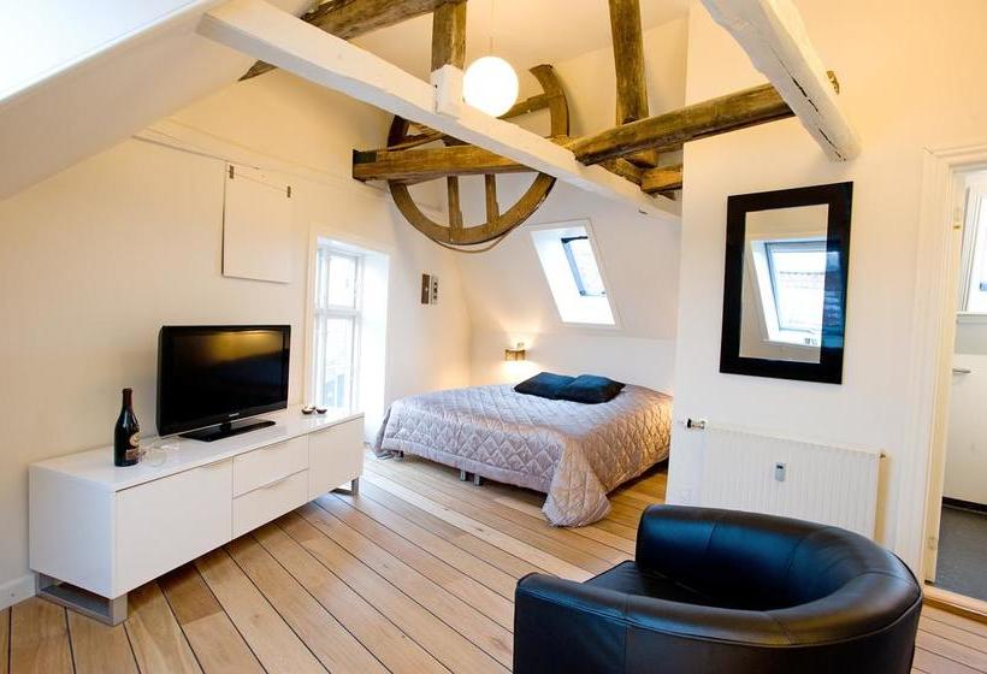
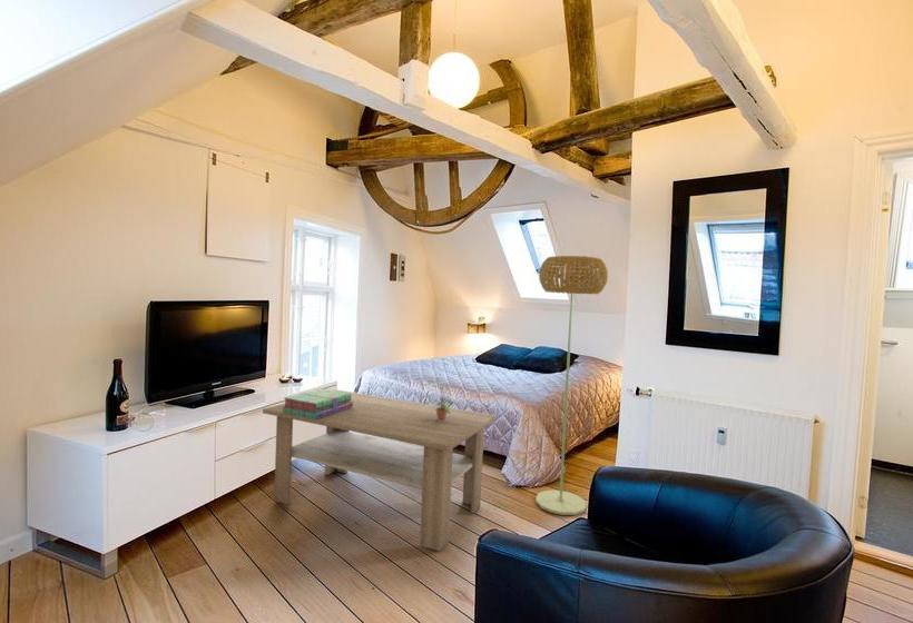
+ stack of books [282,388,353,419]
+ floor lamp [534,255,609,516]
+ potted plant [422,377,459,422]
+ coffee table [262,388,498,552]
